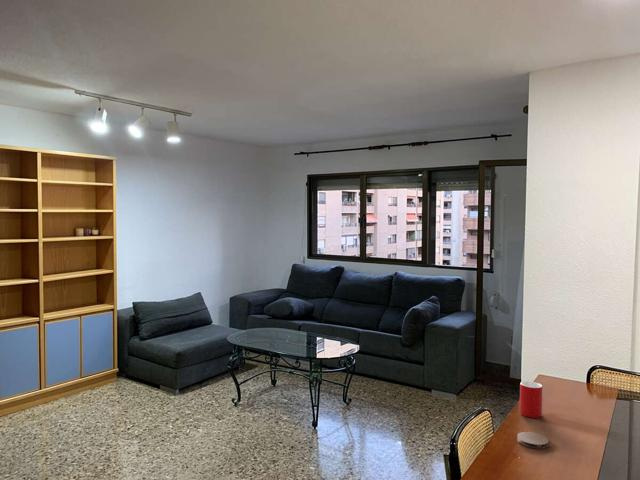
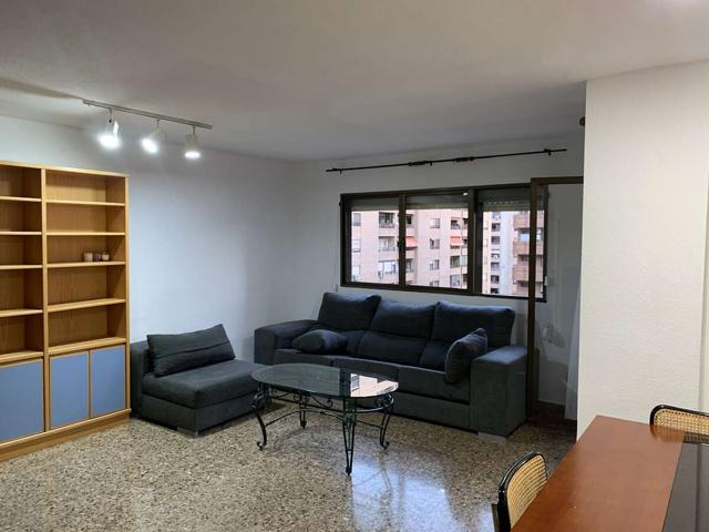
- cup [519,380,544,419]
- coaster [516,431,549,450]
